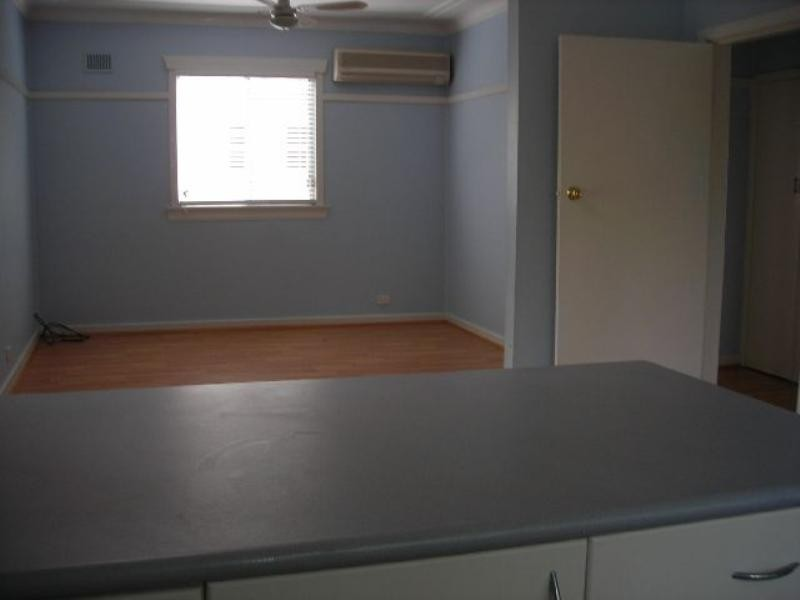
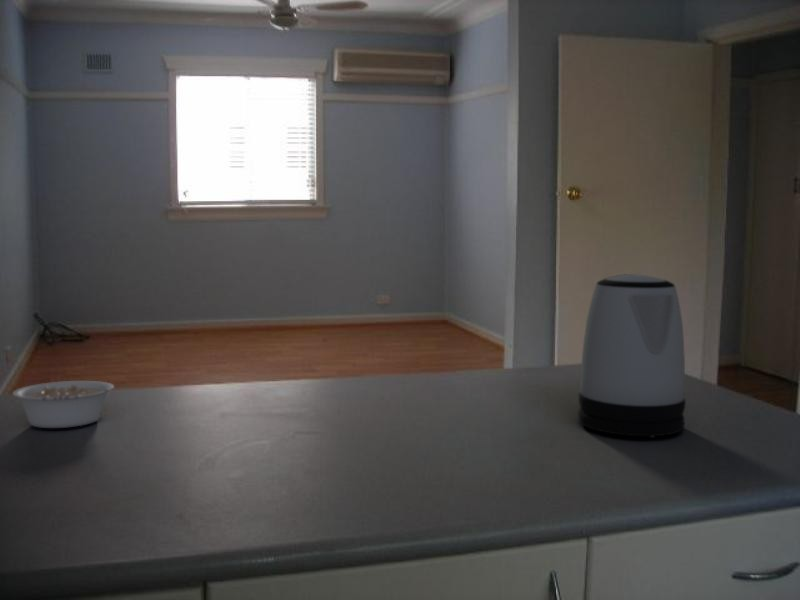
+ kettle [577,273,686,438]
+ legume [11,380,127,429]
